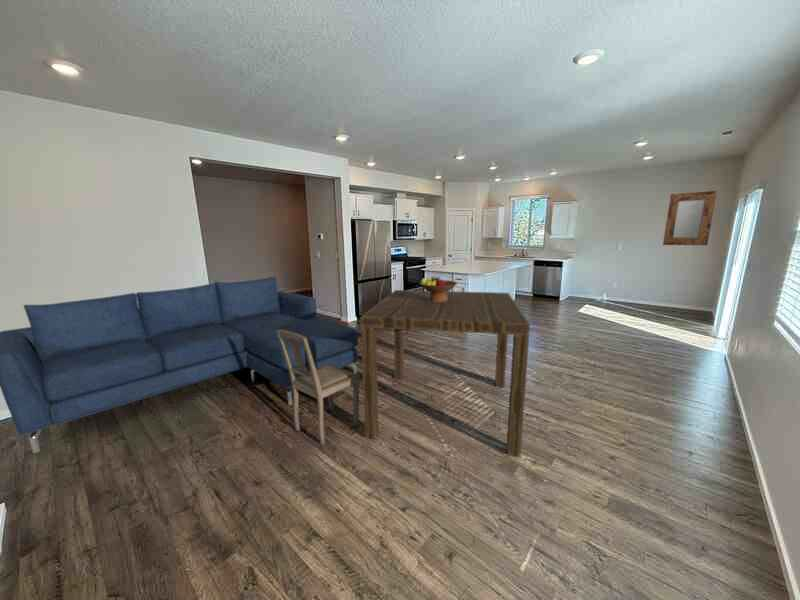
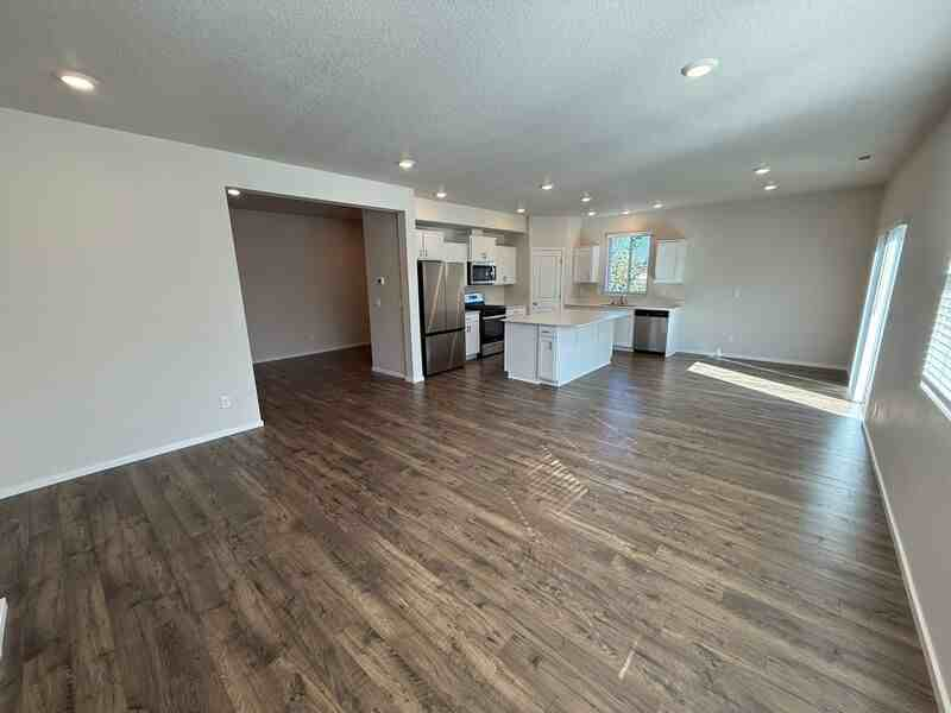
- dining chair [276,329,361,447]
- sofa [0,275,359,454]
- dining table [360,289,531,457]
- fruit bowl [418,275,458,302]
- home mirror [662,190,718,246]
